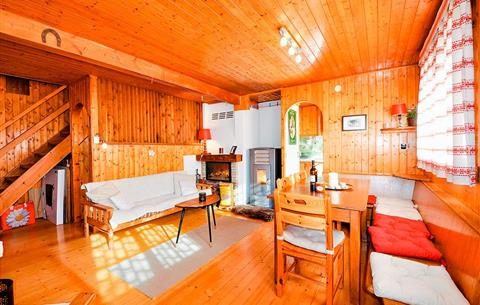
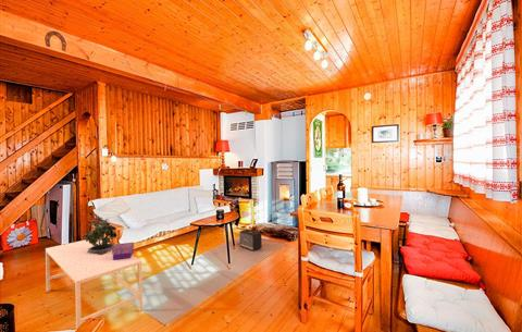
+ potted plant [83,217,119,255]
+ speaker [238,229,263,251]
+ coffee table [45,238,144,330]
+ decorative box [112,242,135,260]
